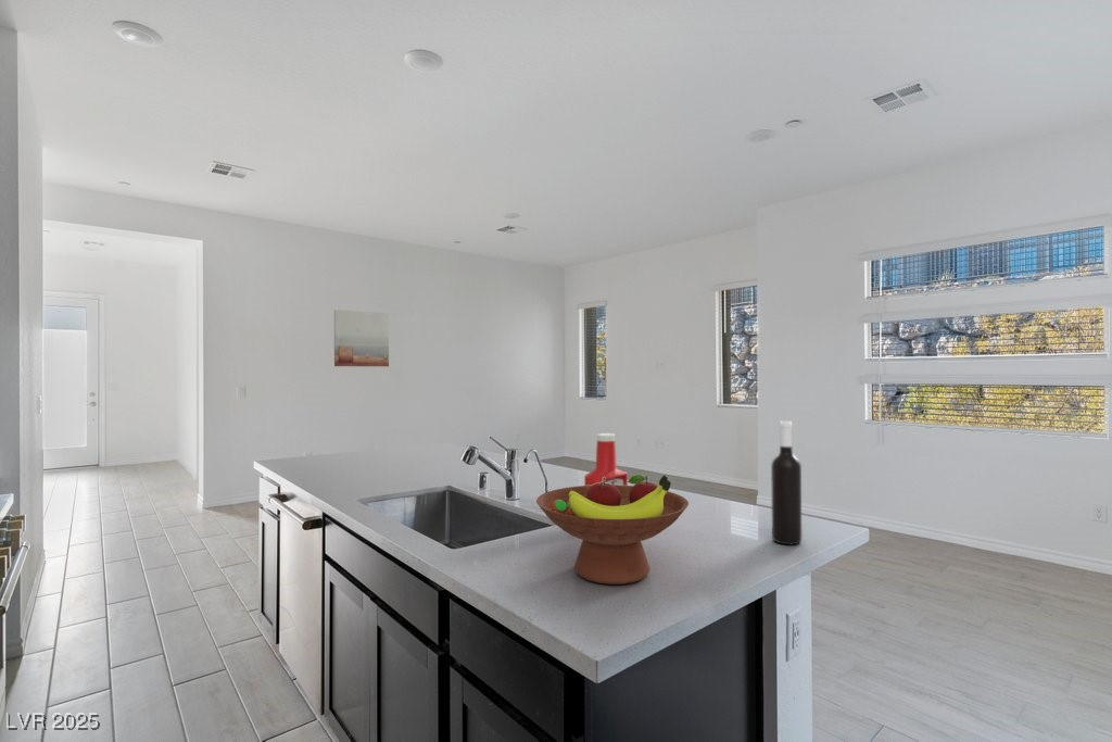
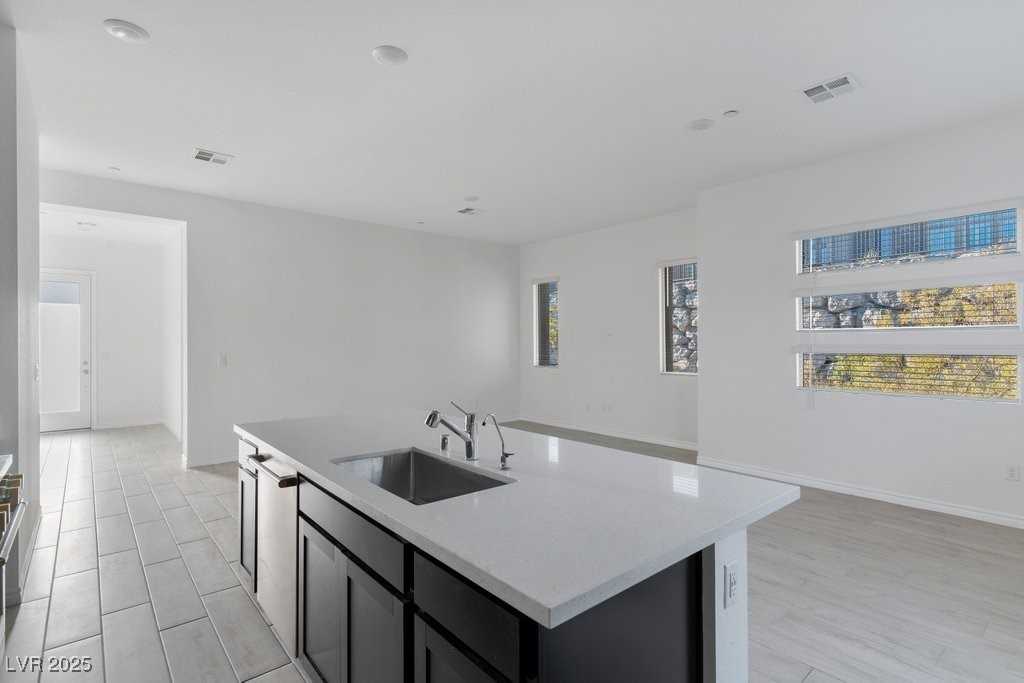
- wine bottle [770,419,803,545]
- wall art [333,309,390,367]
- soap bottle [583,432,629,486]
- fruit bowl [535,474,690,586]
